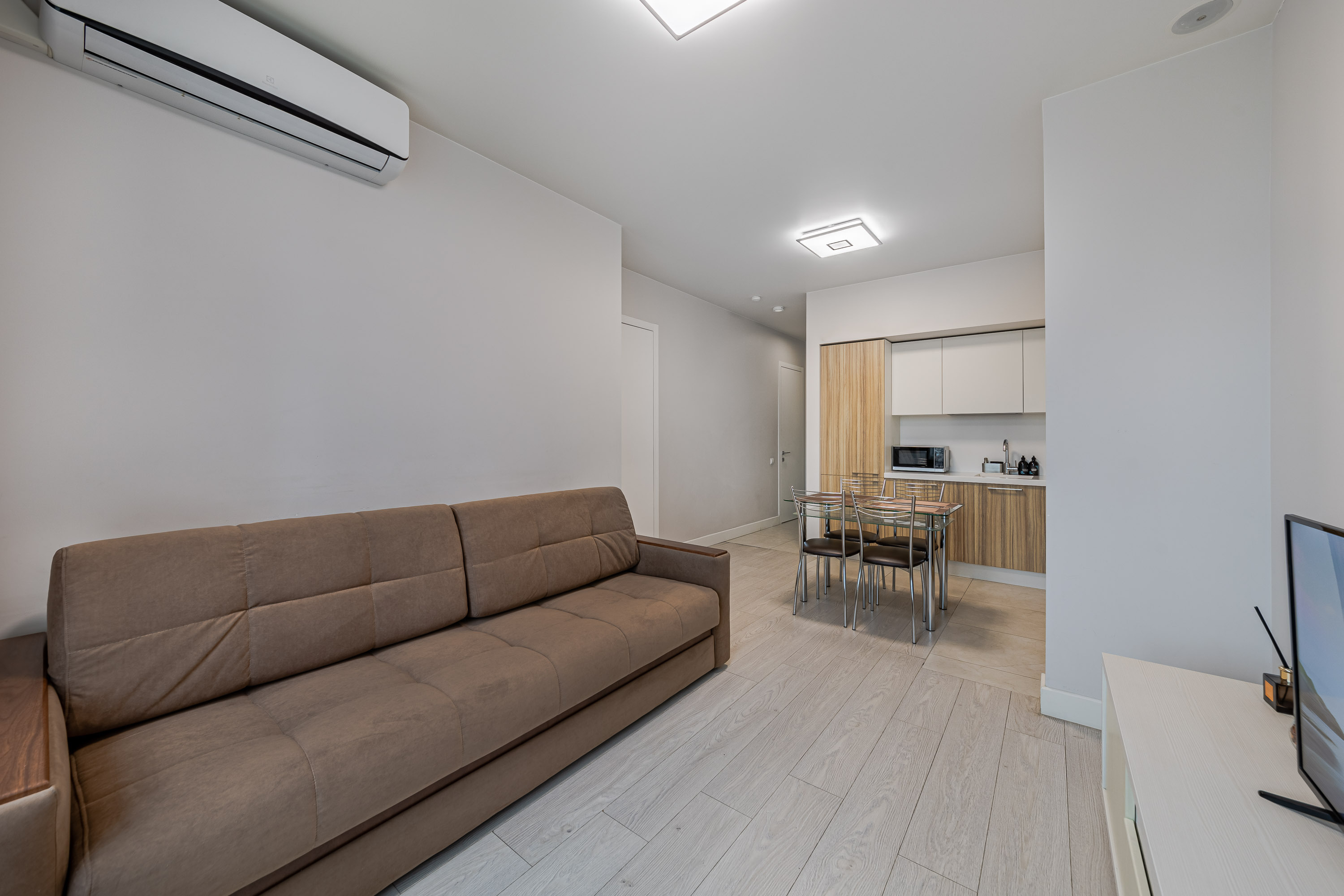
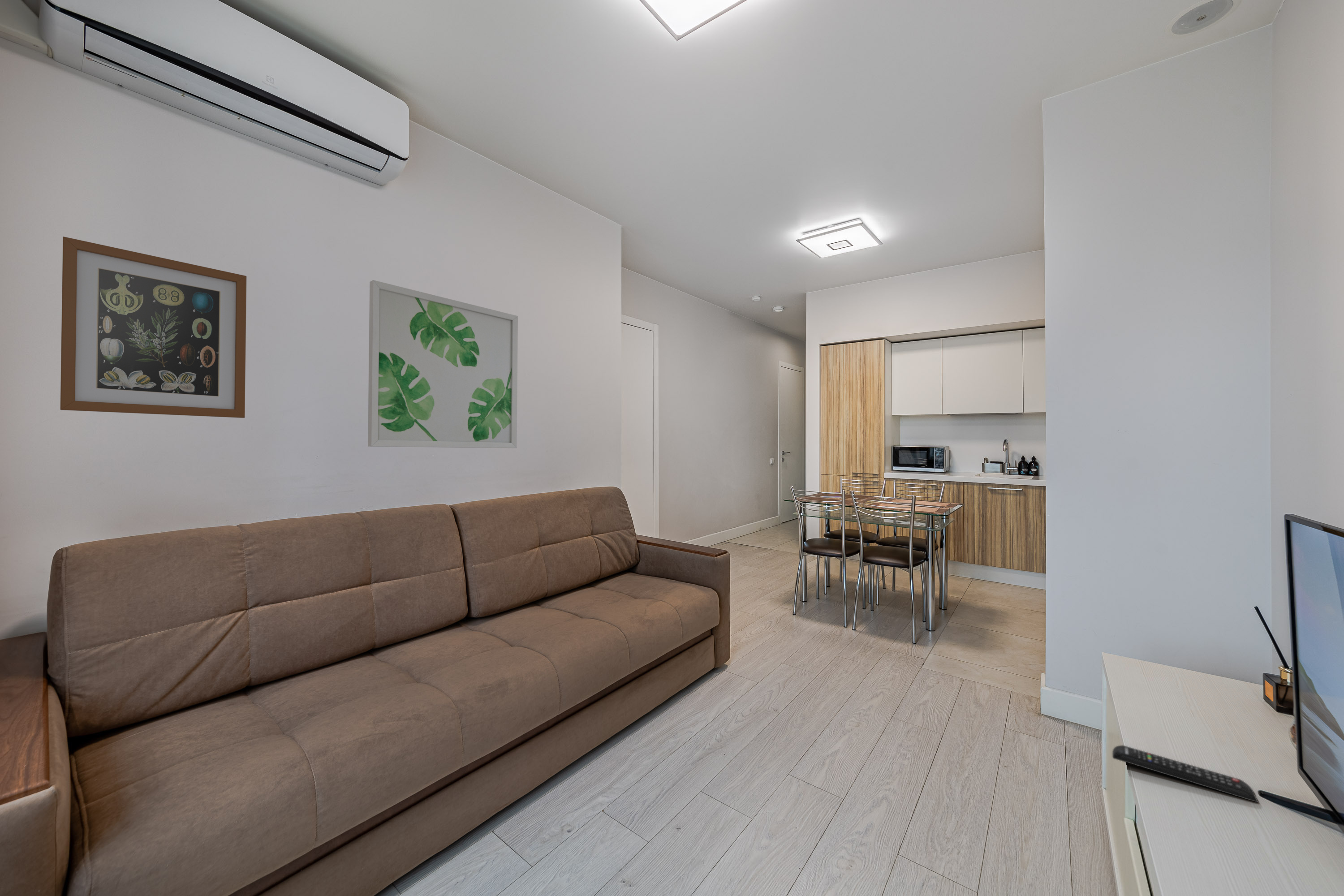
+ wall art [60,236,247,418]
+ remote control [1112,745,1258,803]
+ wall art [367,280,518,448]
